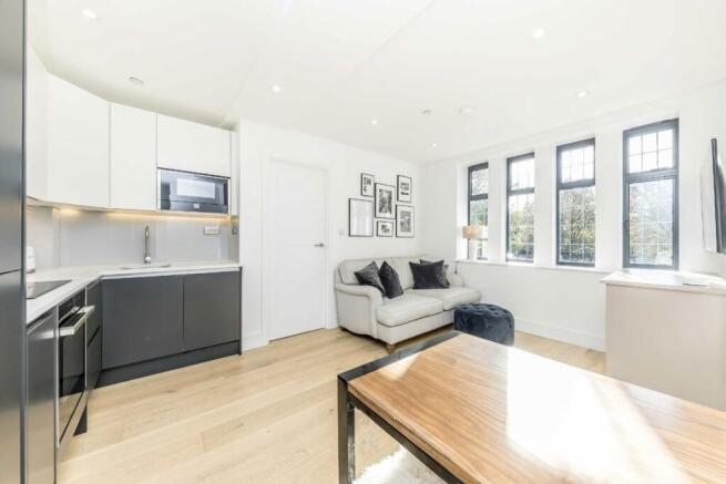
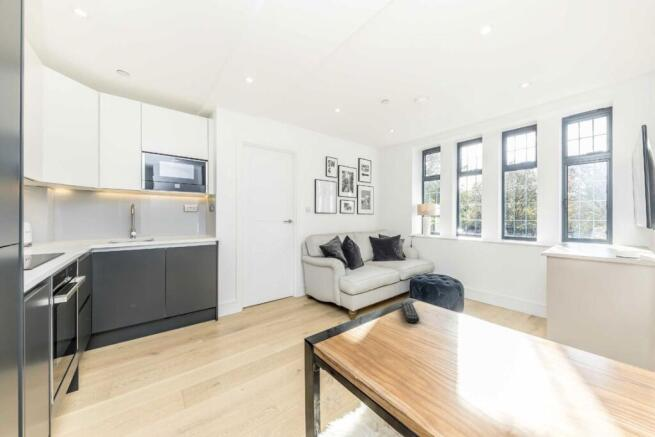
+ remote control [400,302,421,324]
